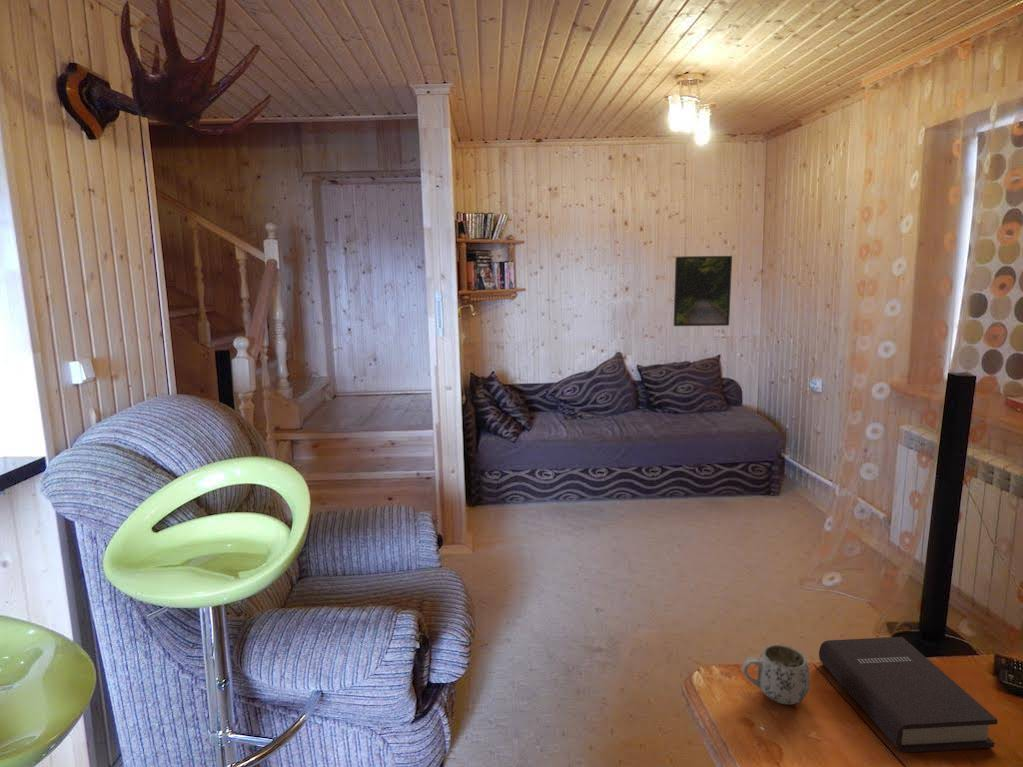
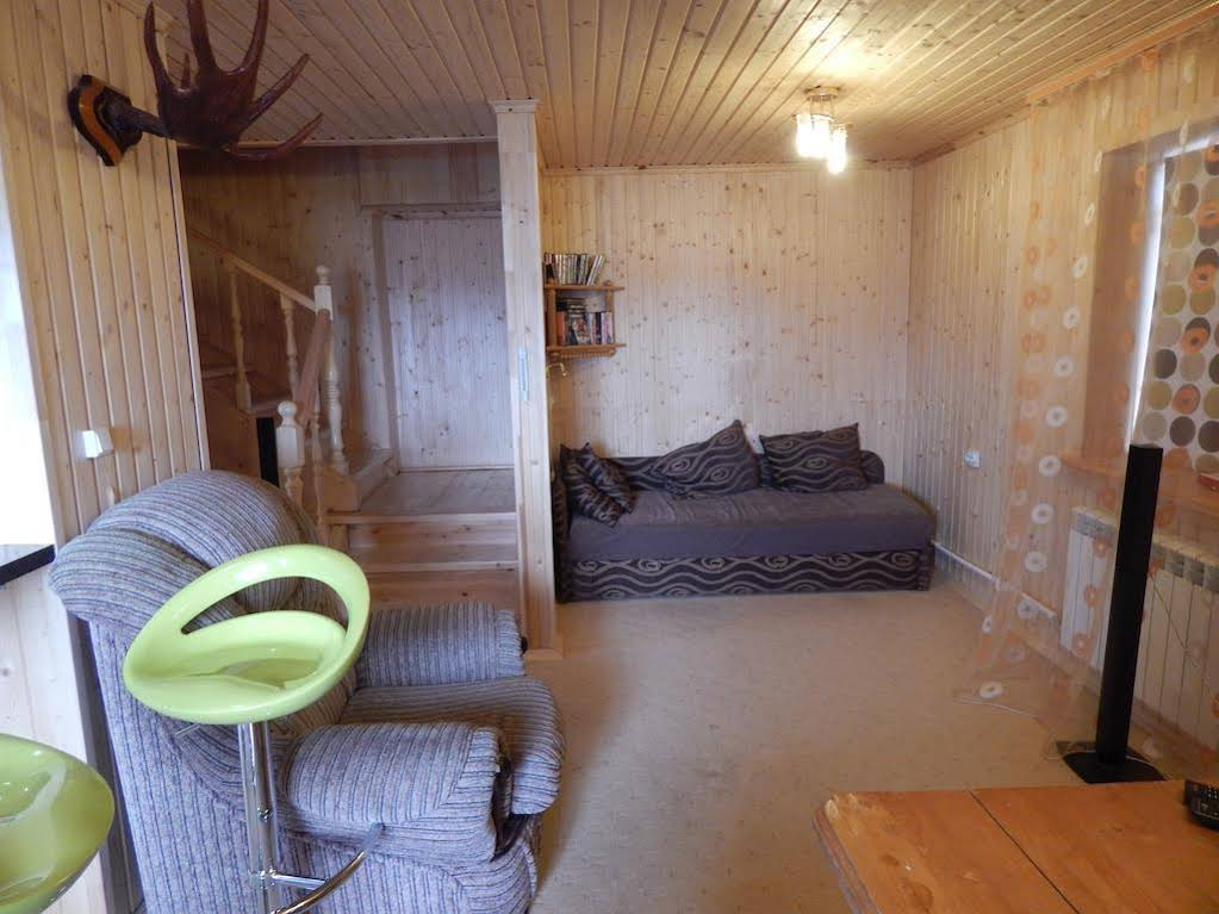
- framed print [673,255,733,327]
- book [818,636,998,753]
- mug [740,644,811,706]
